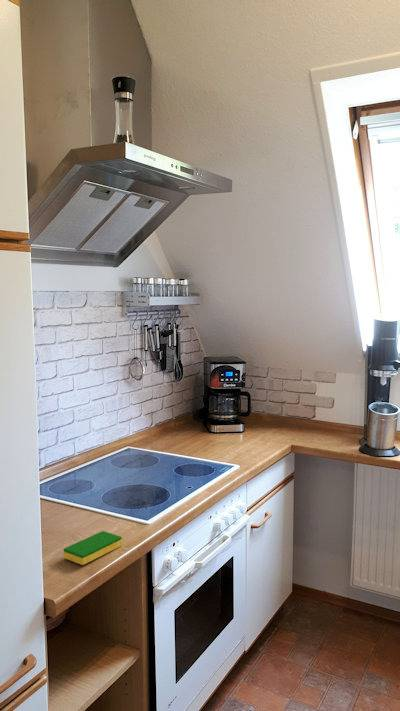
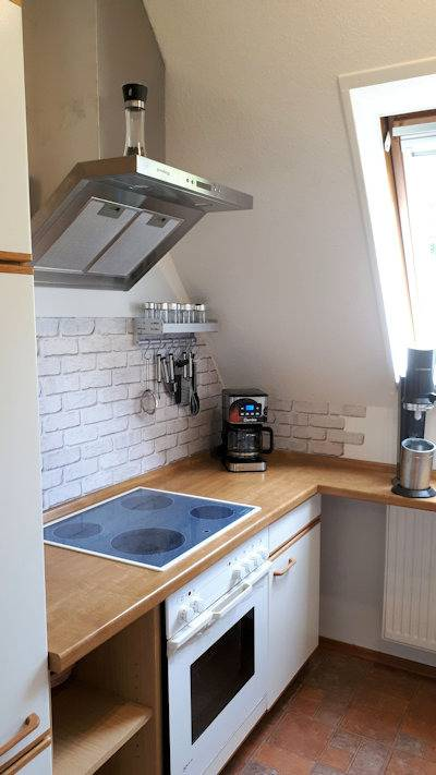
- dish sponge [63,530,123,566]
